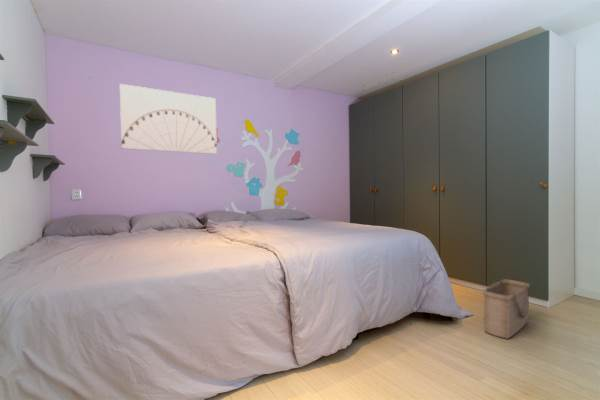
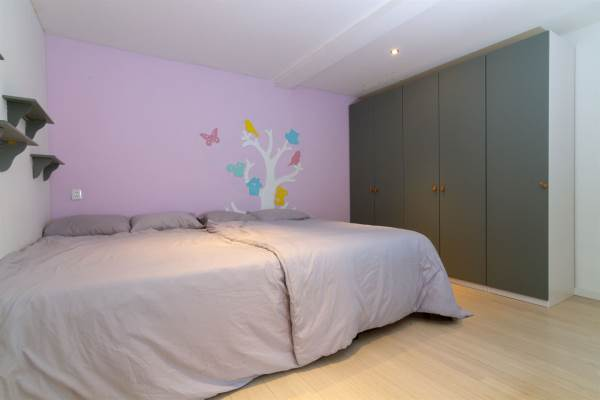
- basket [481,278,531,340]
- wall art [119,83,218,155]
